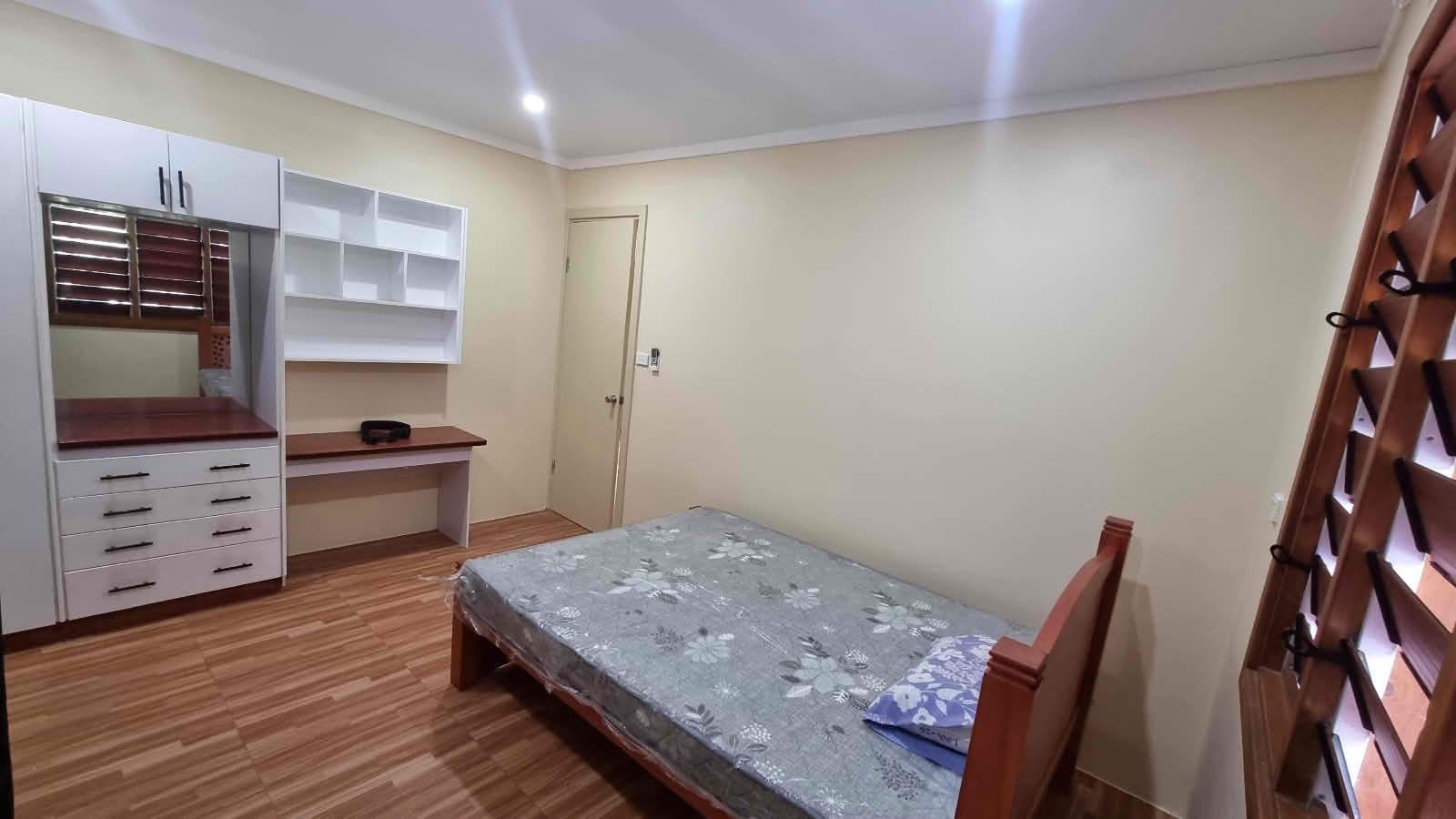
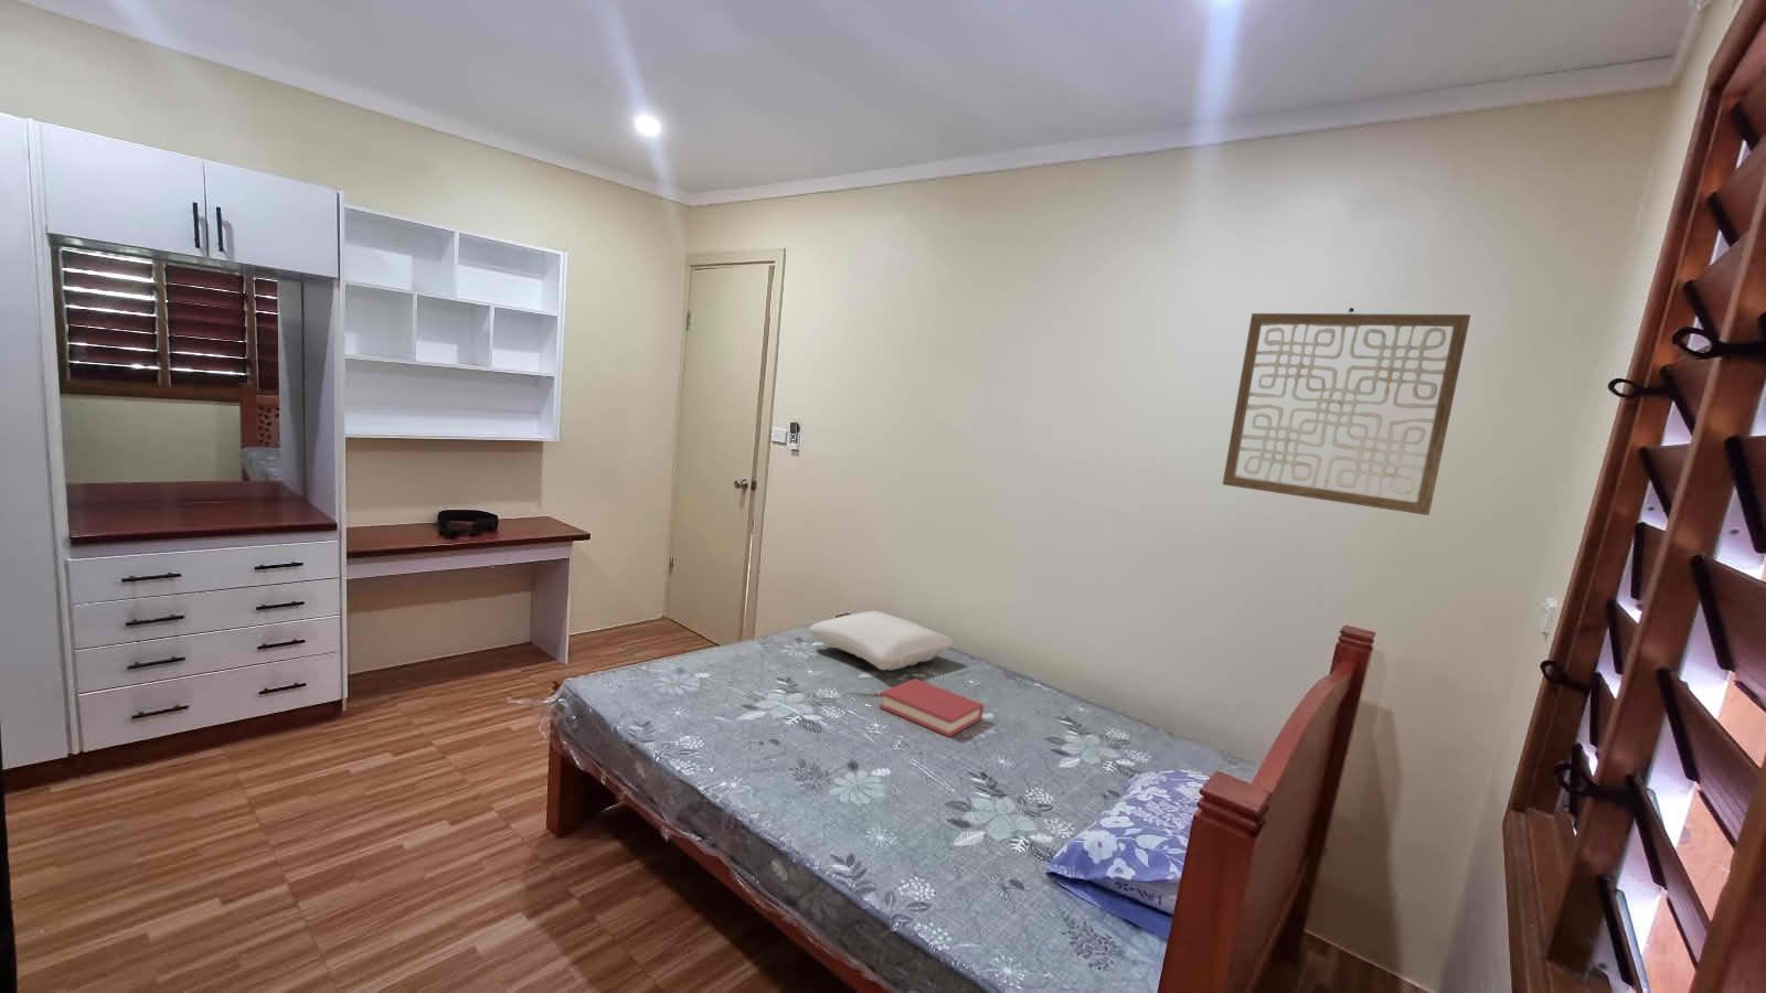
+ hardback book [878,678,985,738]
+ wall art [1221,307,1471,517]
+ pillow [808,610,955,672]
